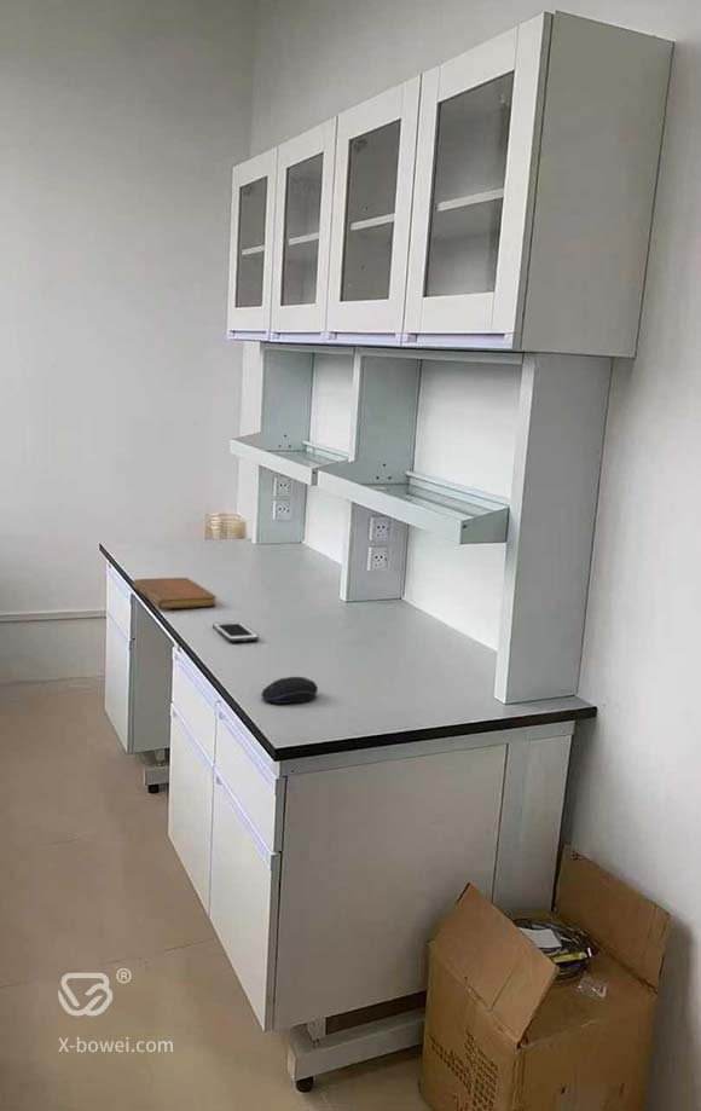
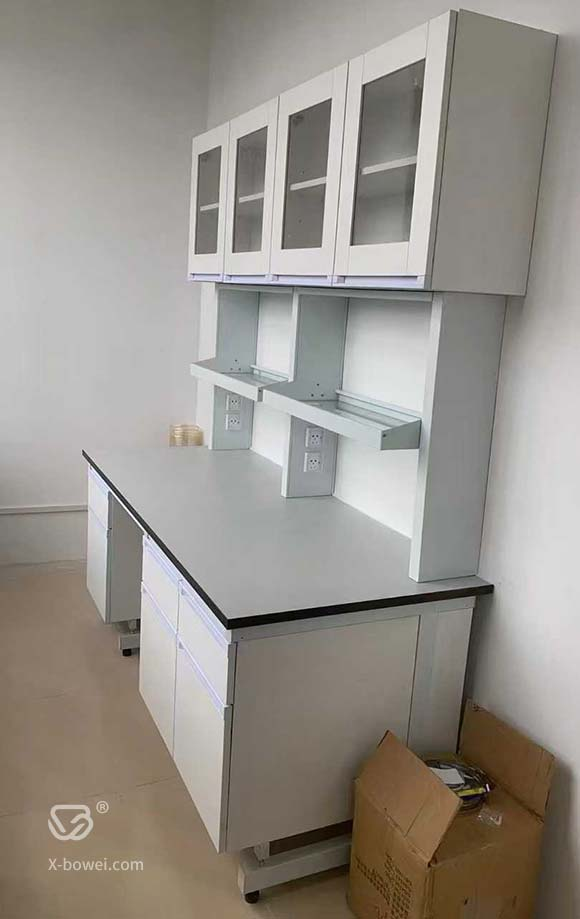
- cell phone [212,620,260,643]
- computer mouse [260,676,319,705]
- notebook [132,577,218,611]
